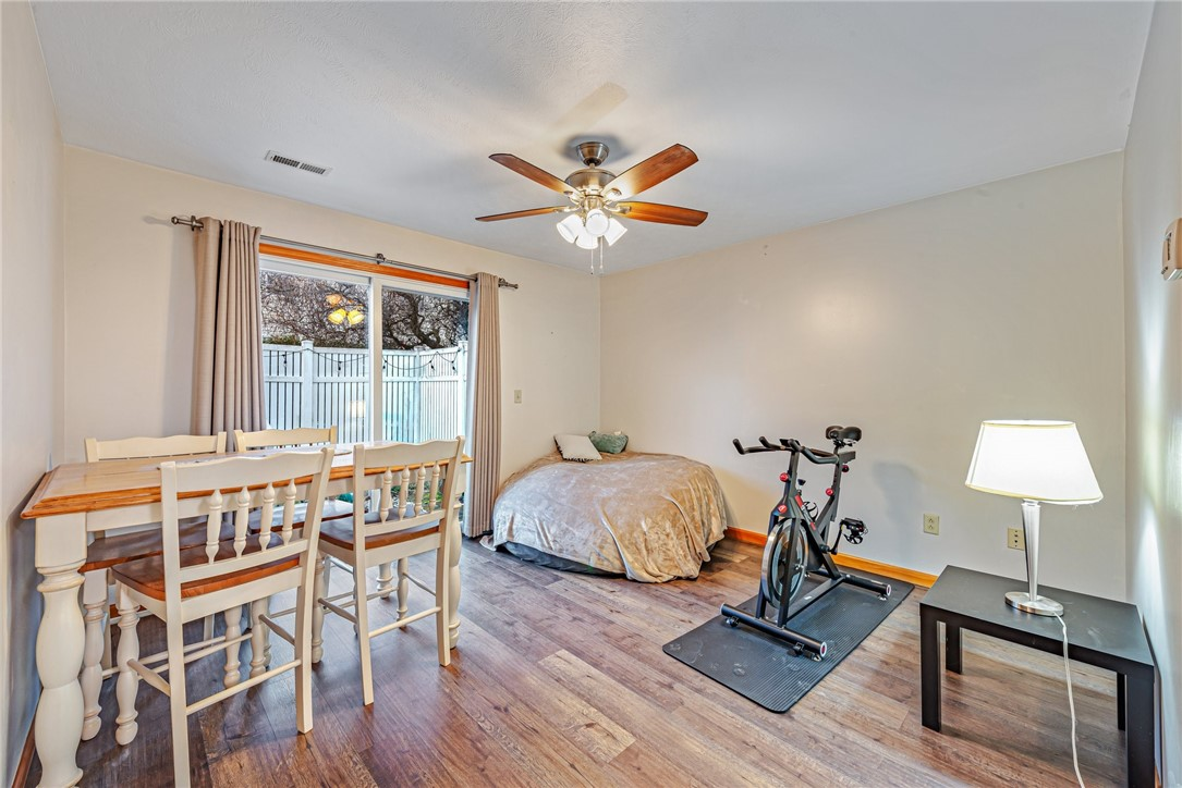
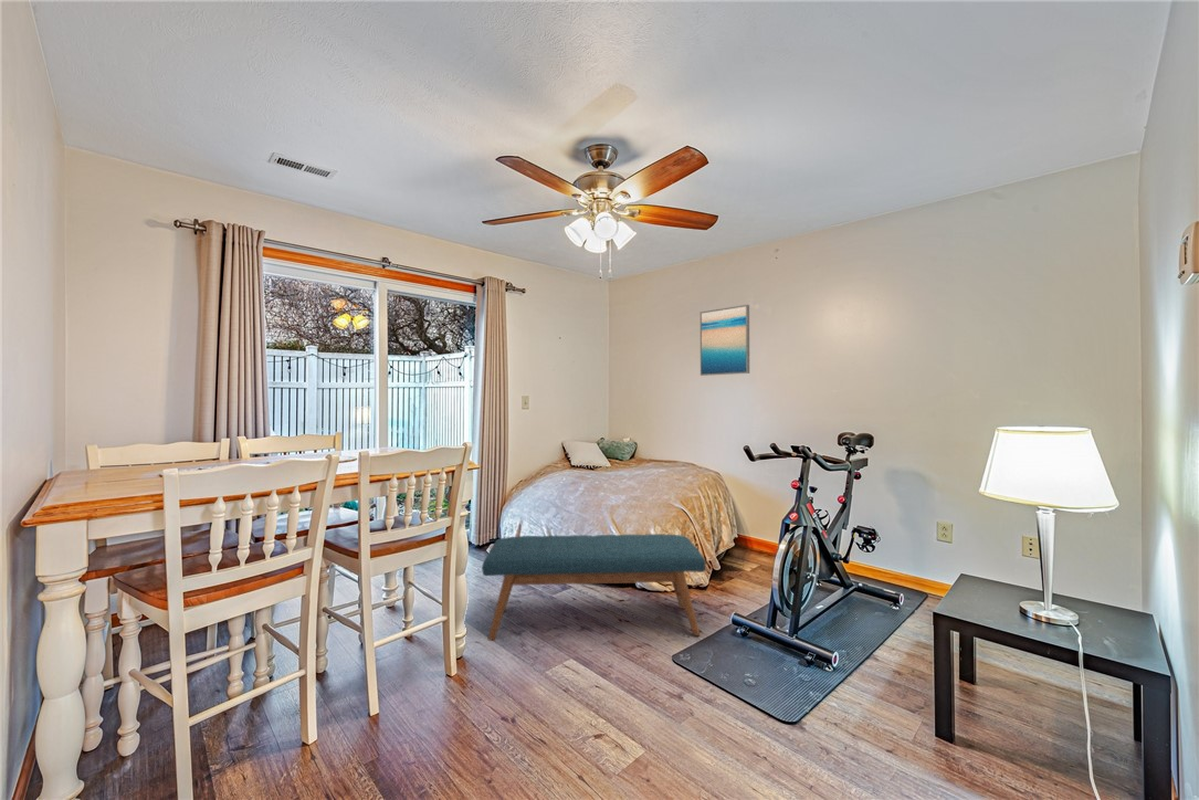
+ bench [481,533,706,642]
+ wall art [700,304,750,377]
